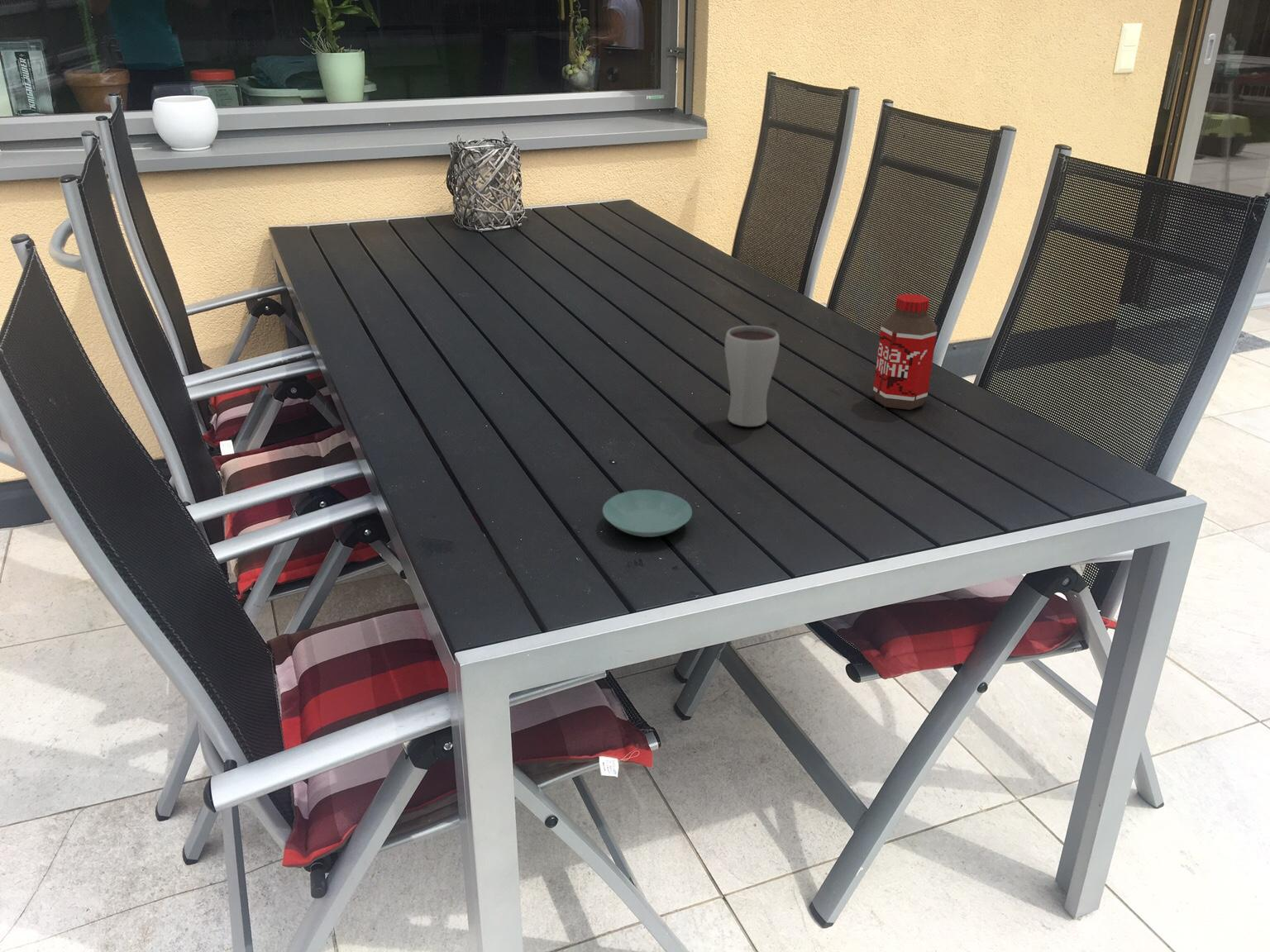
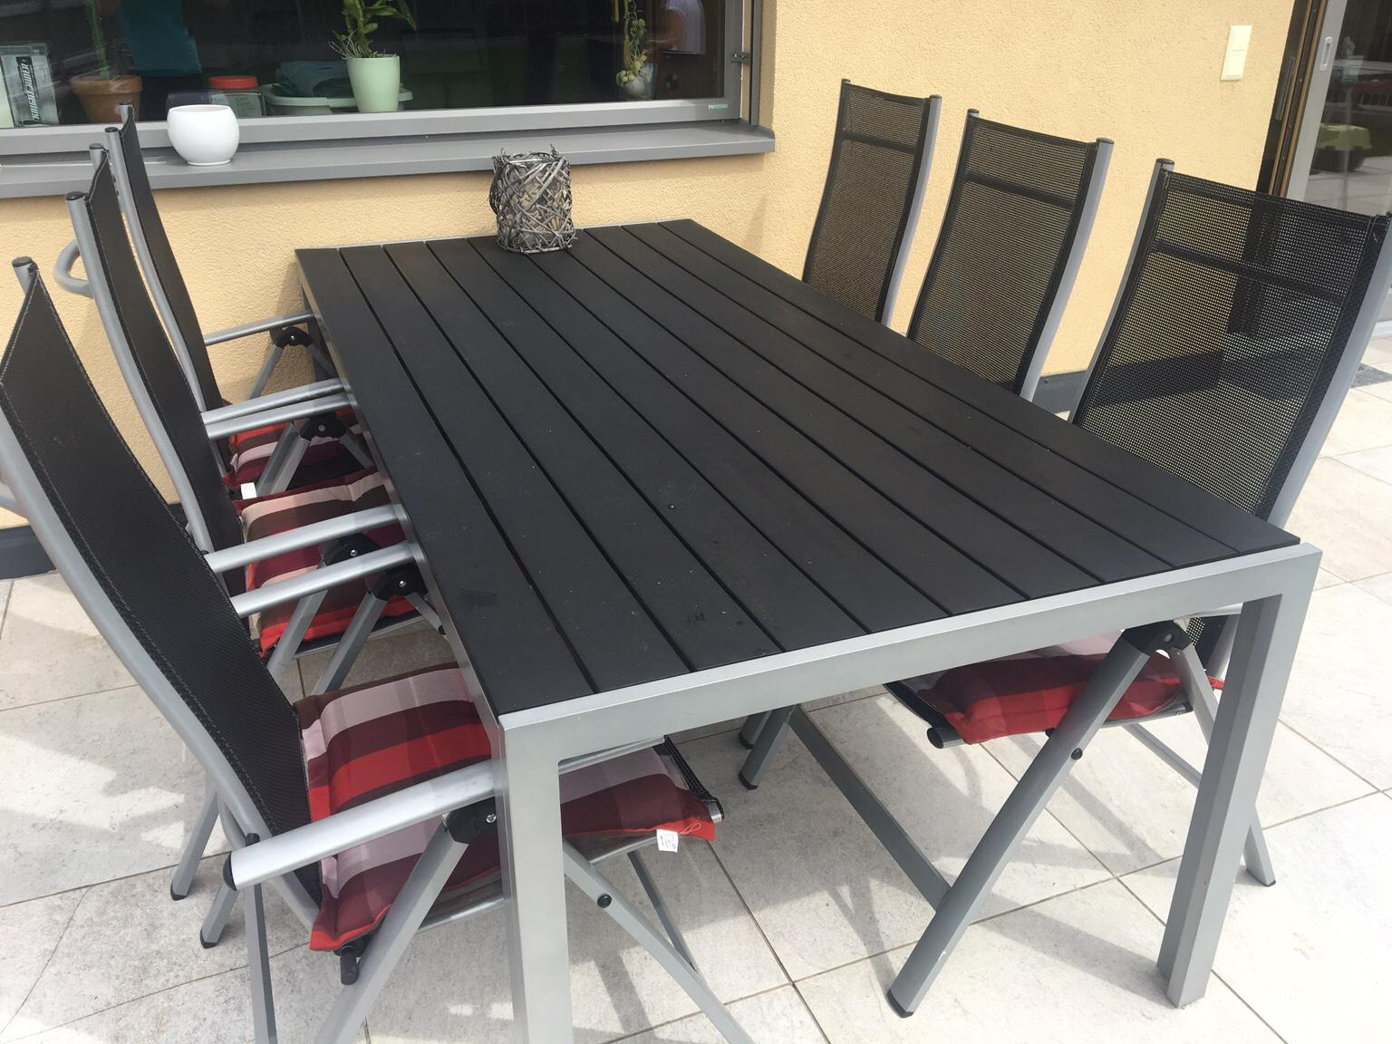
- bottle [872,293,938,411]
- saucer [602,489,693,538]
- drinking glass [724,325,781,427]
